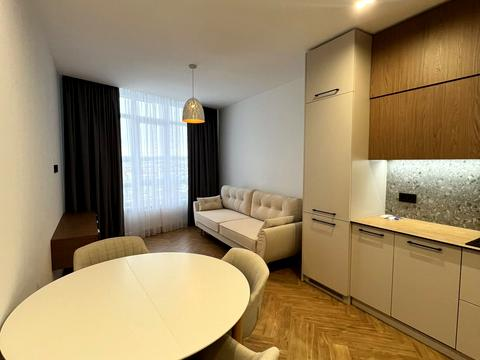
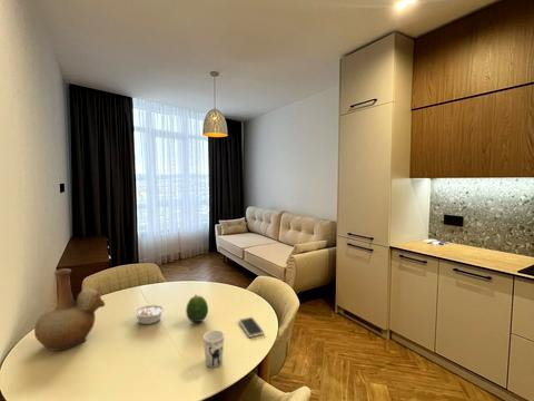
+ smartphone [238,316,265,339]
+ cup [202,329,225,369]
+ fruit [185,293,209,323]
+ legume [132,303,166,325]
+ vase [33,267,106,352]
